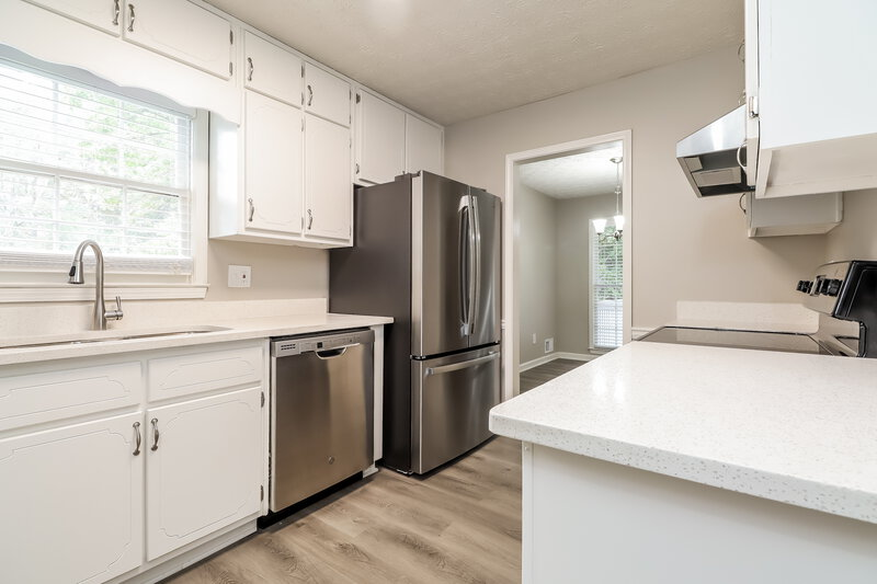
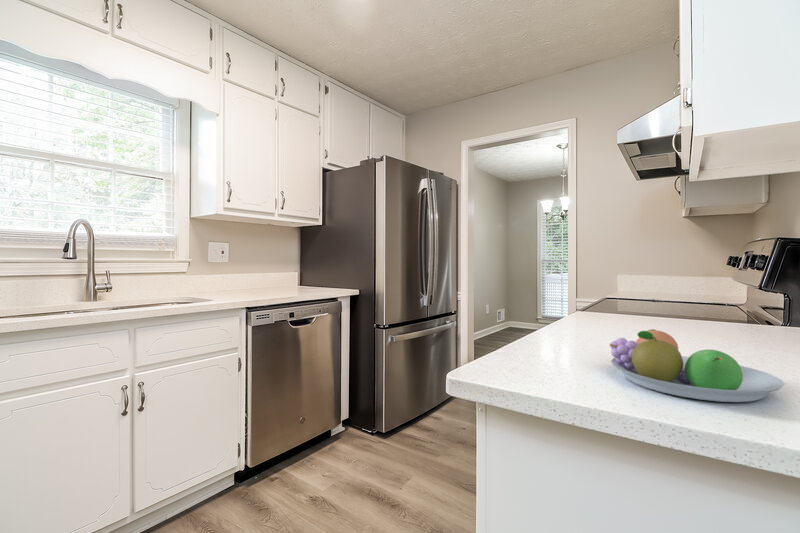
+ fruit bowl [608,328,786,403]
